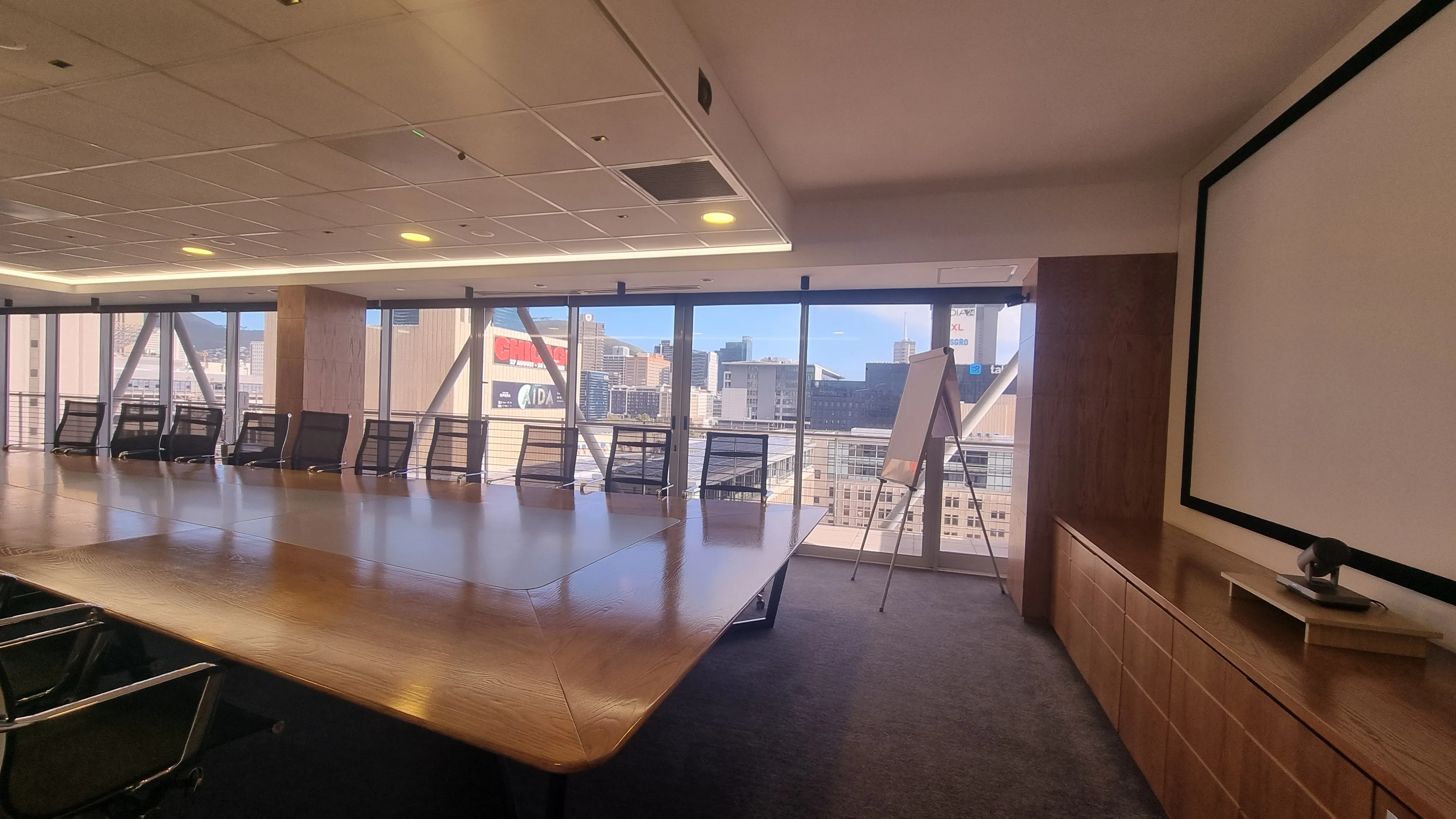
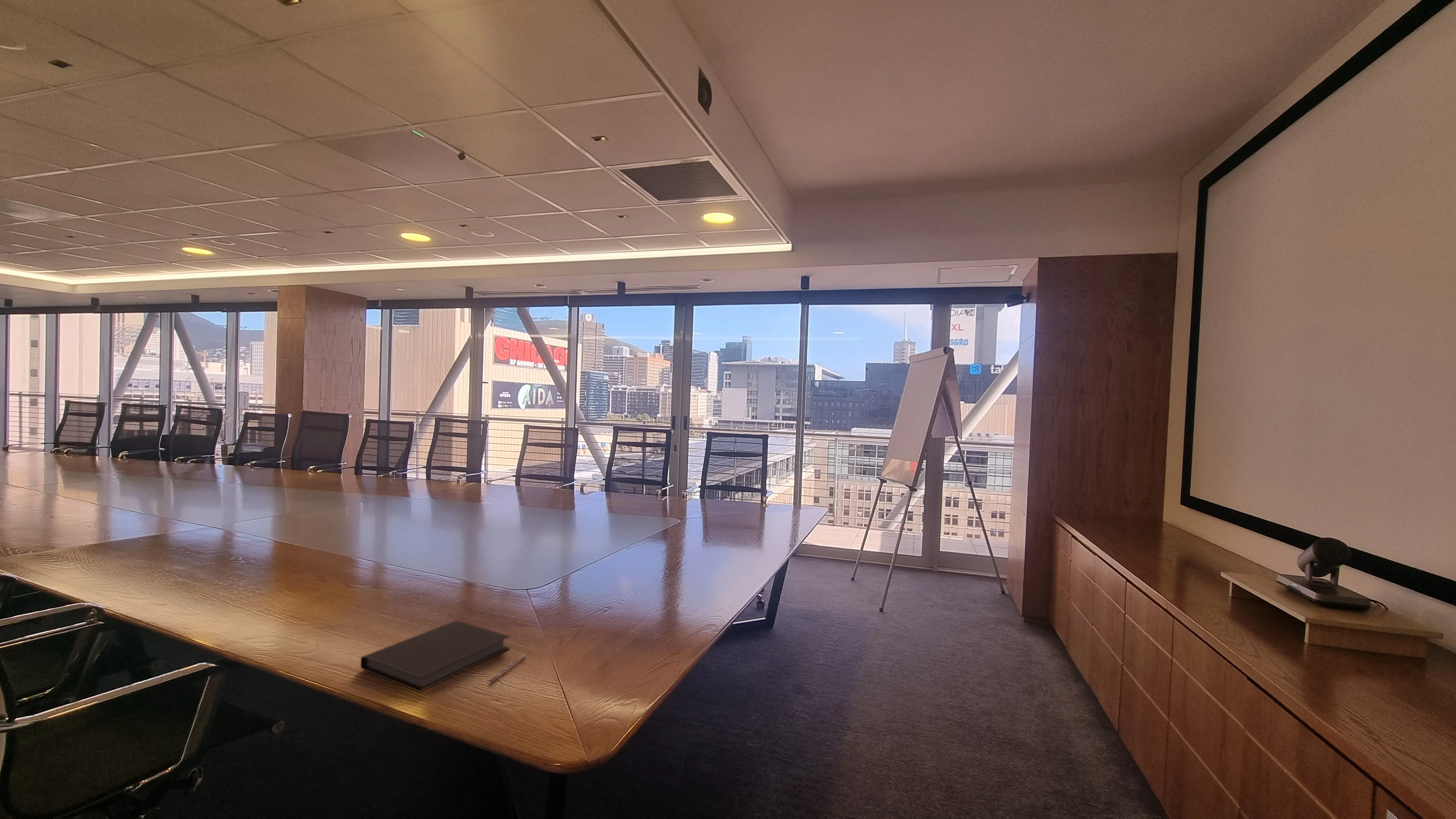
+ pen [488,654,526,683]
+ notebook [360,620,511,692]
